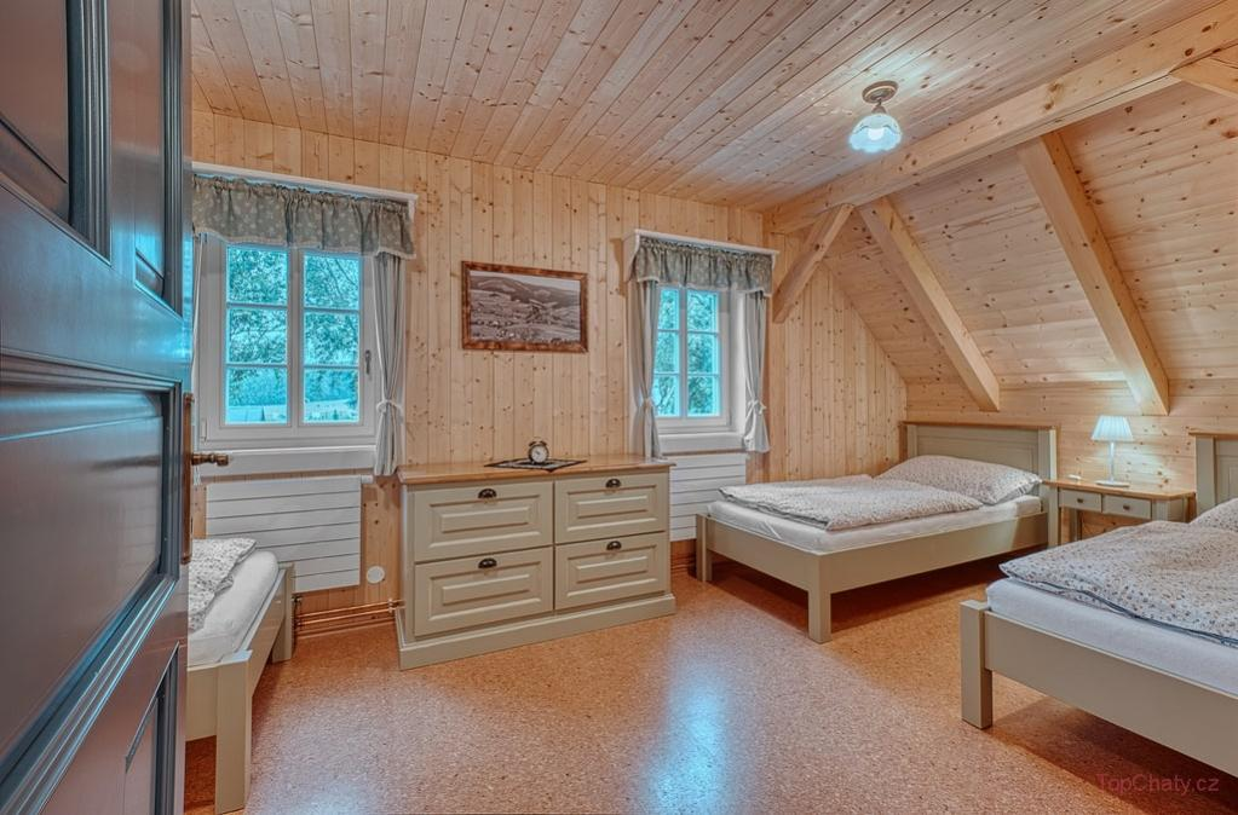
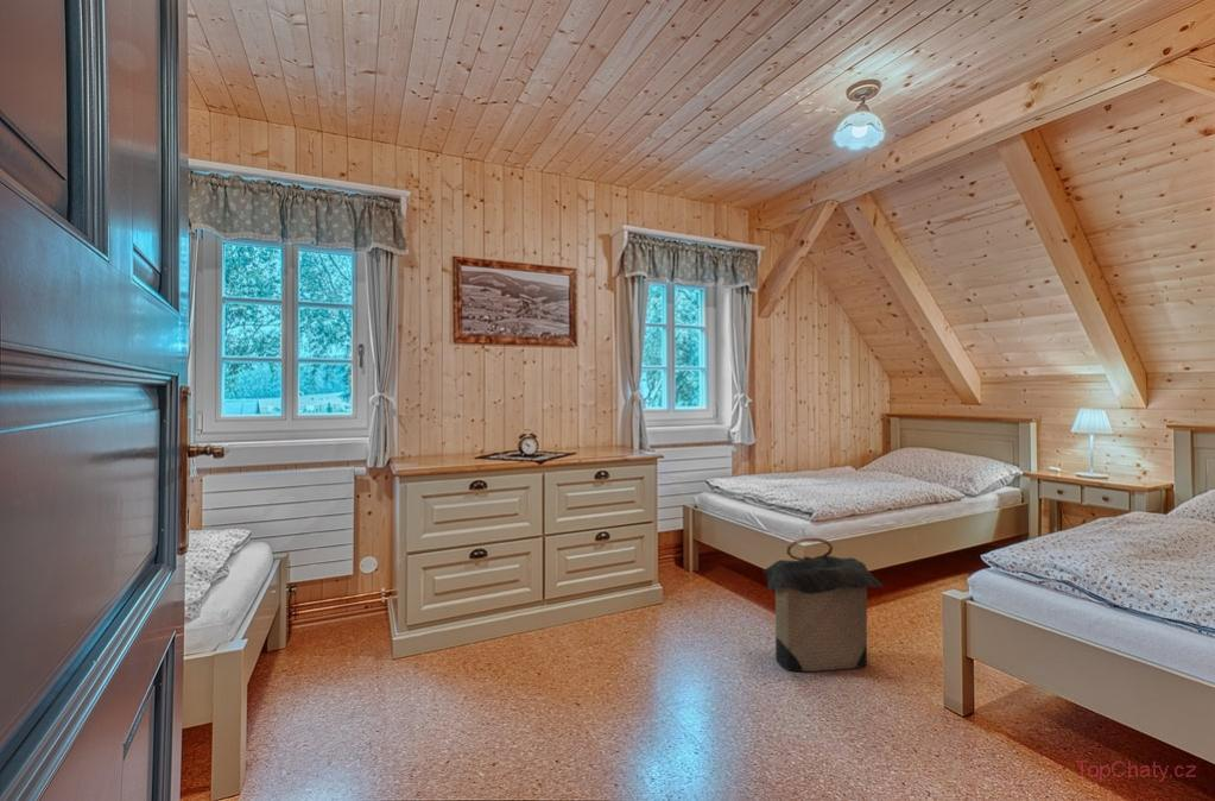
+ laundry hamper [762,537,885,673]
